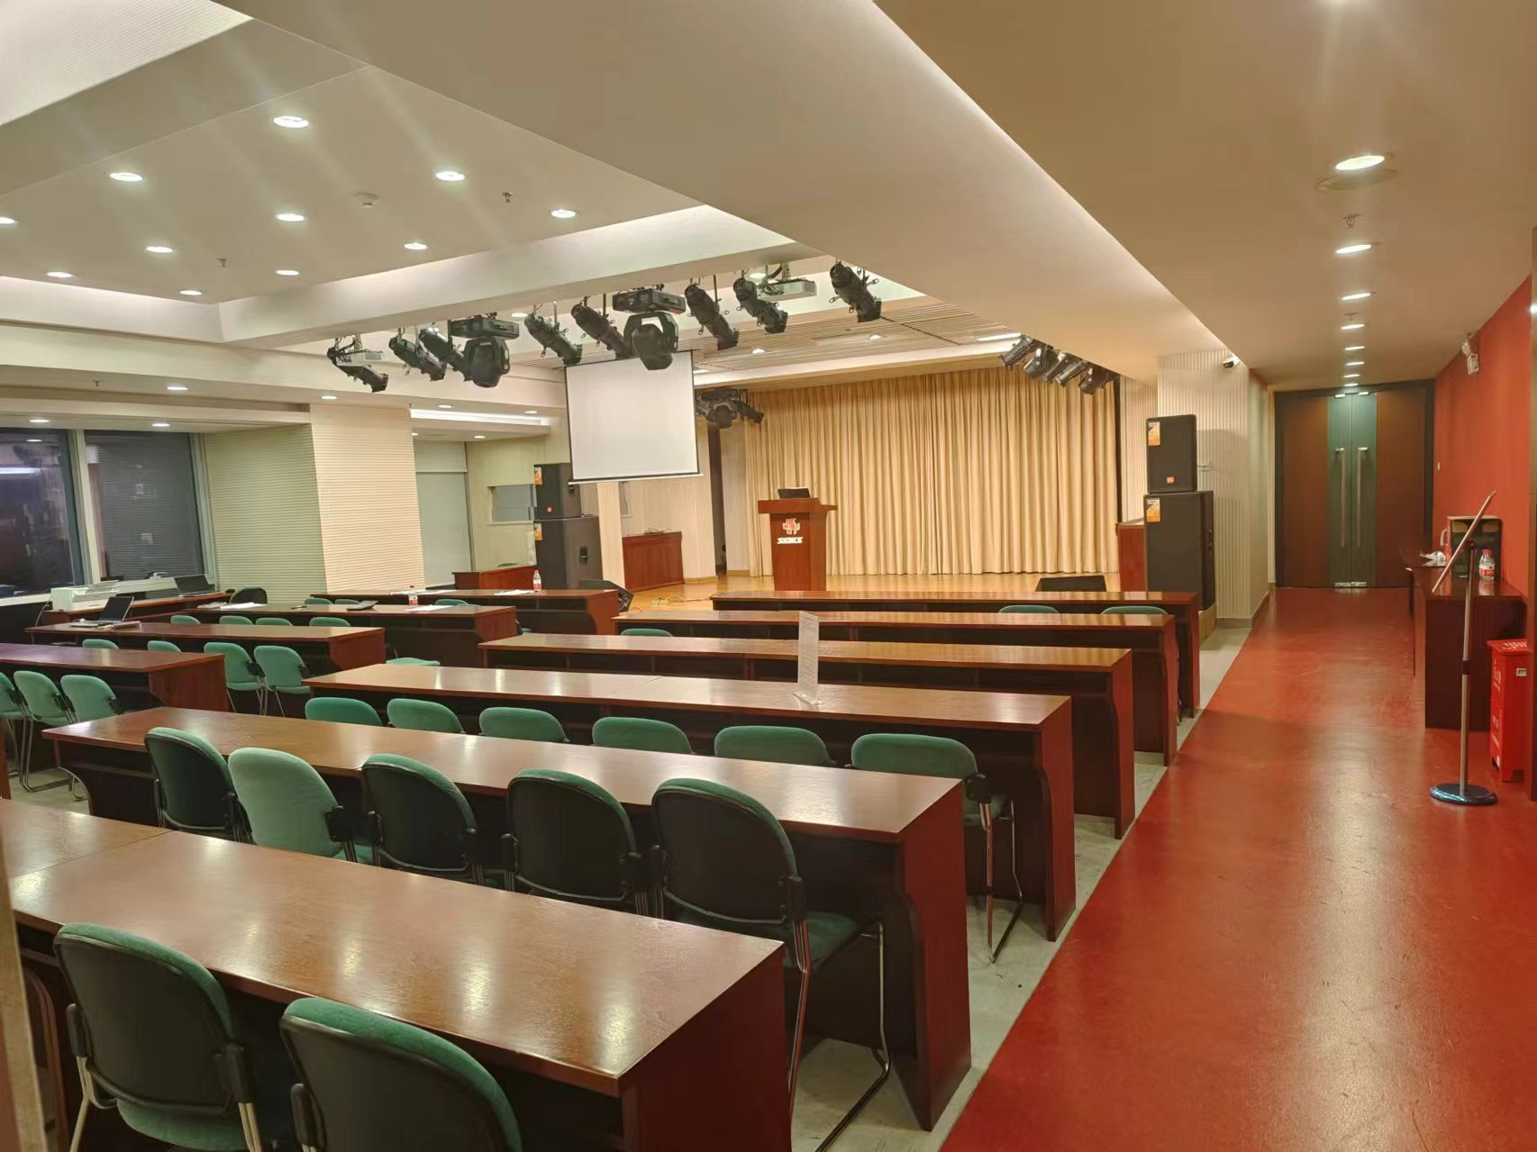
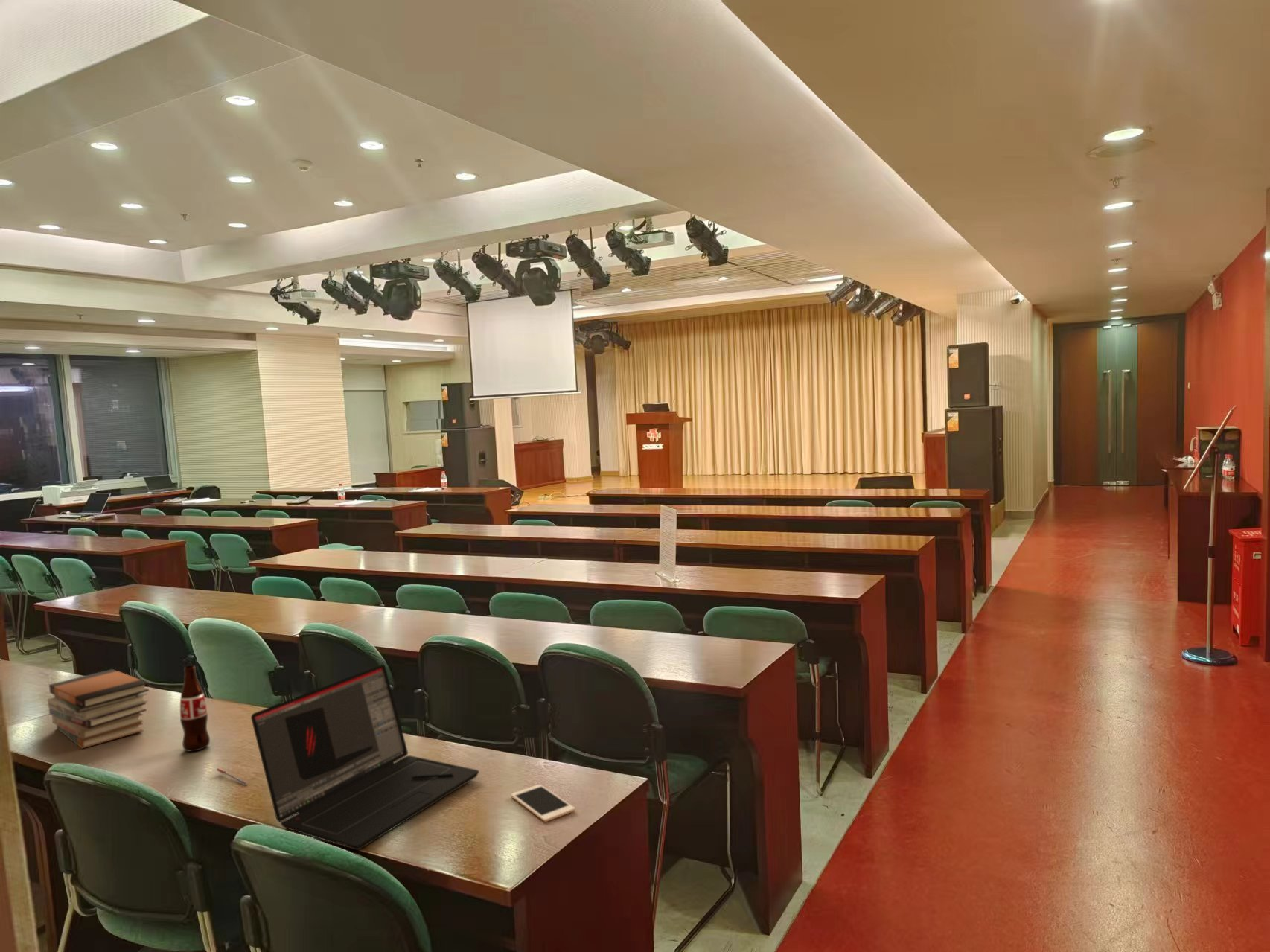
+ pen [216,767,249,785]
+ bottle [179,665,211,752]
+ cell phone [510,784,575,822]
+ book stack [47,668,150,750]
+ laptop [250,664,480,850]
